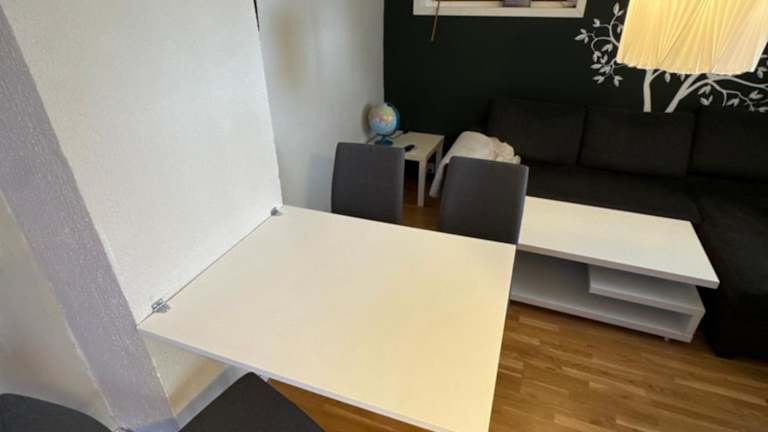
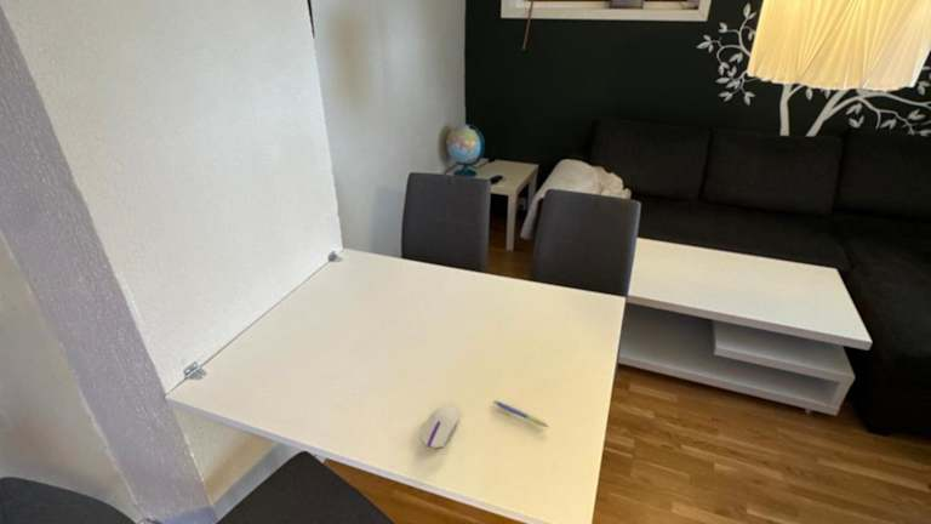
+ pen [492,399,550,428]
+ computer mouse [419,405,461,449]
